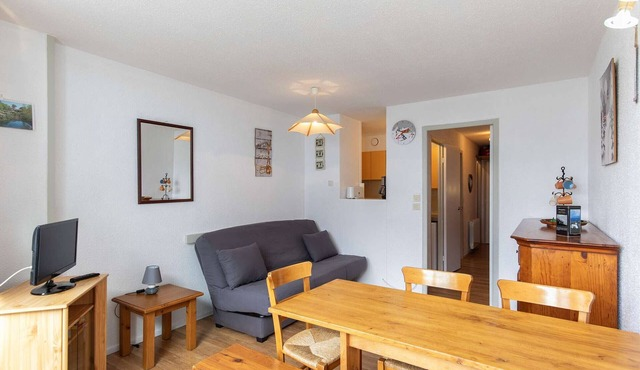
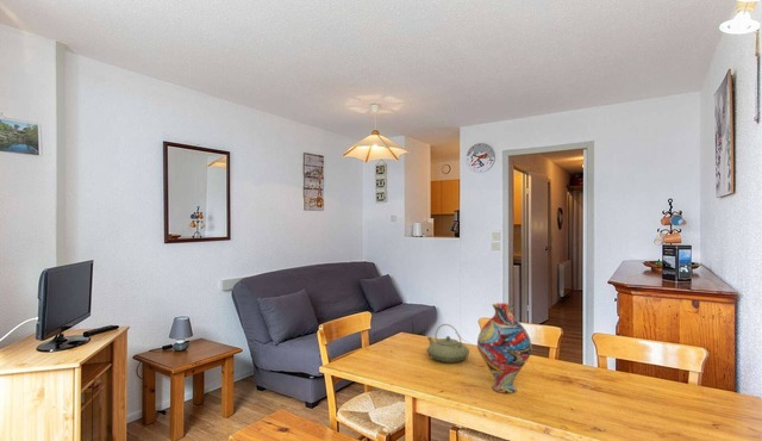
+ teapot [425,323,470,364]
+ vase [476,303,533,395]
